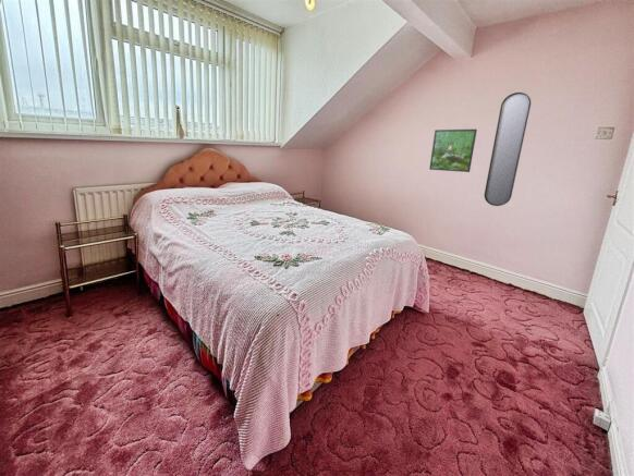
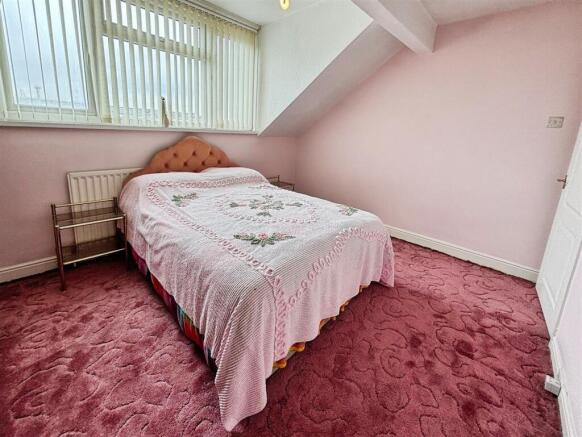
- home mirror [484,91,532,207]
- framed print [428,129,478,173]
